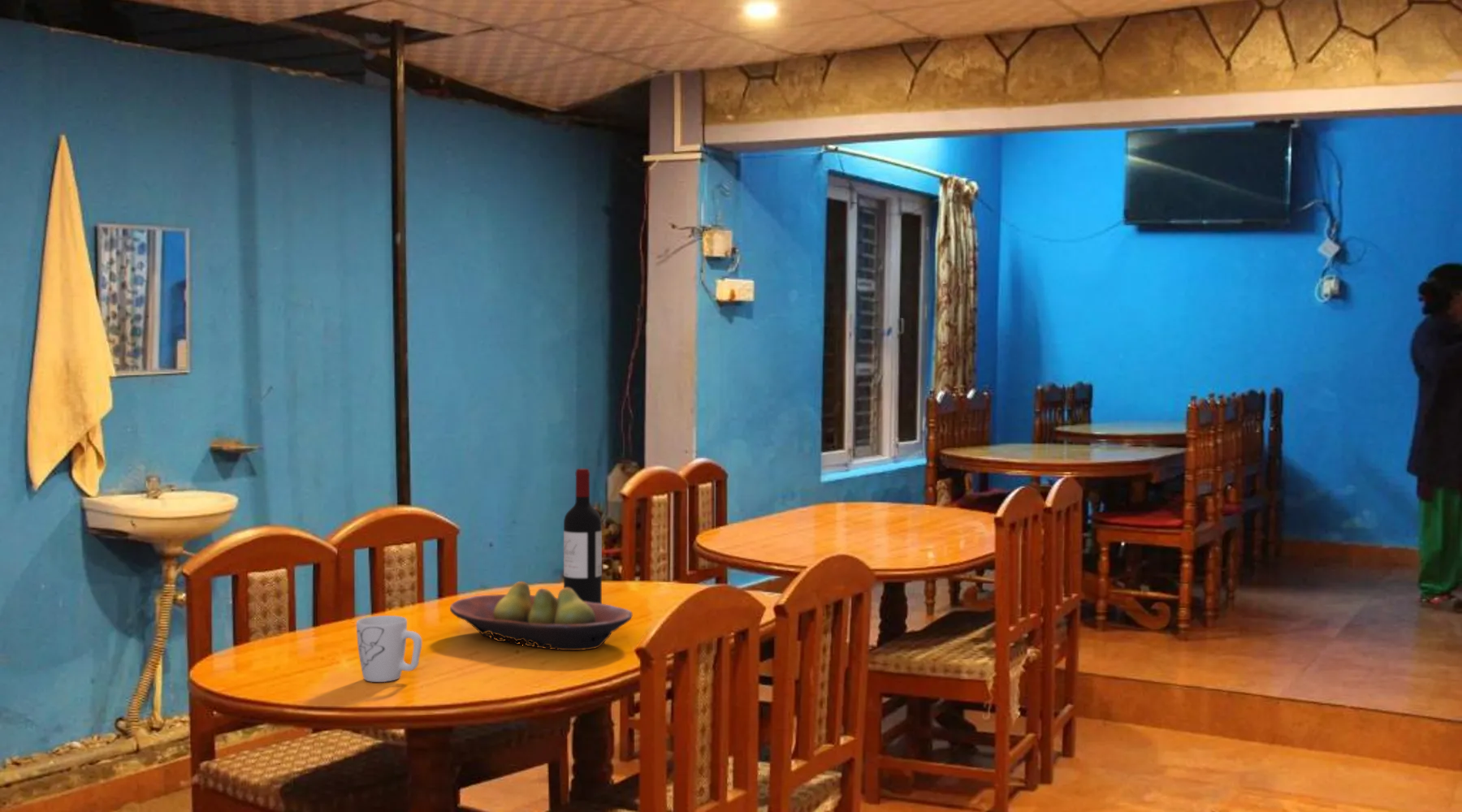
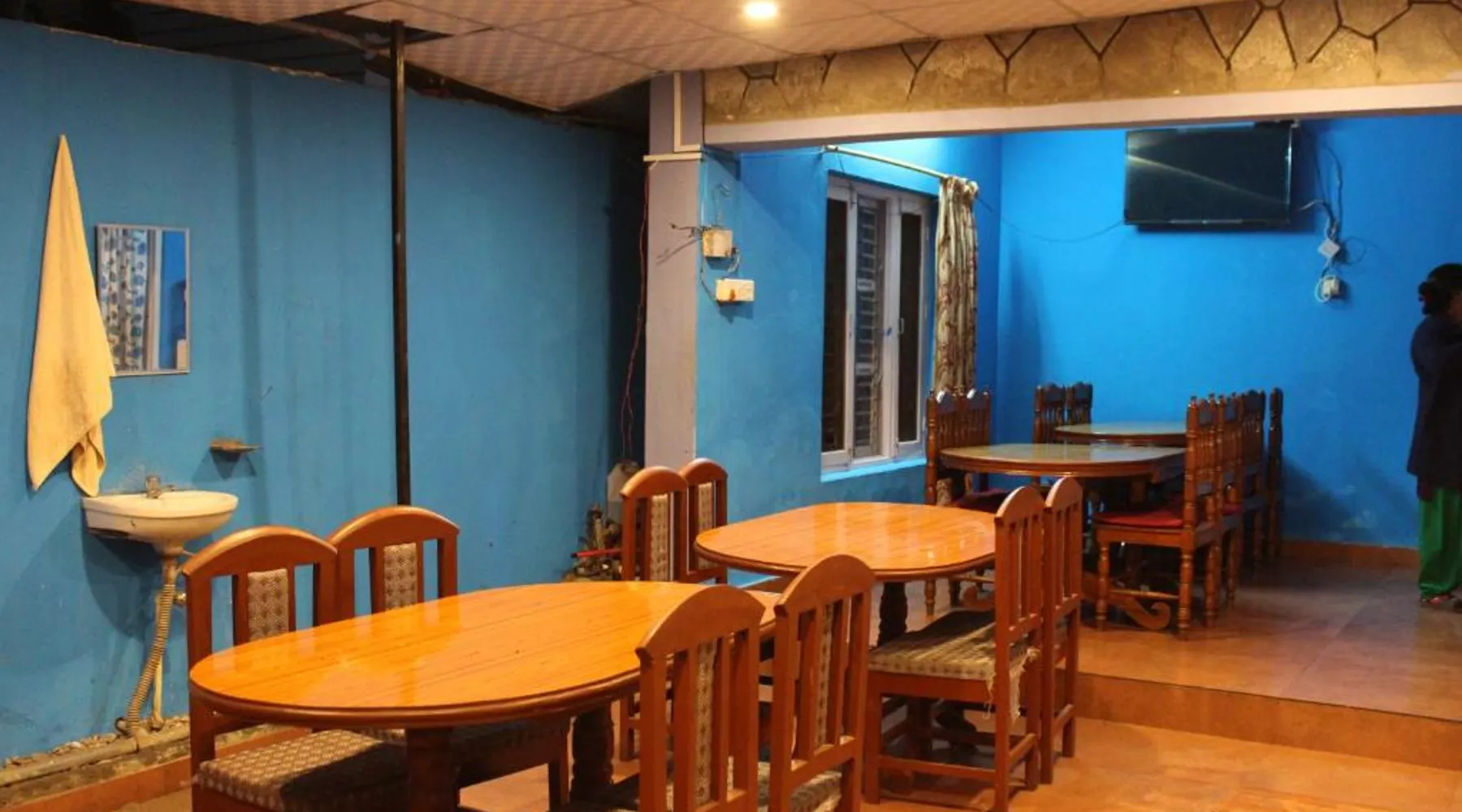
- fruit bowl [449,581,633,651]
- wine bottle [563,468,603,604]
- mug [356,615,422,683]
